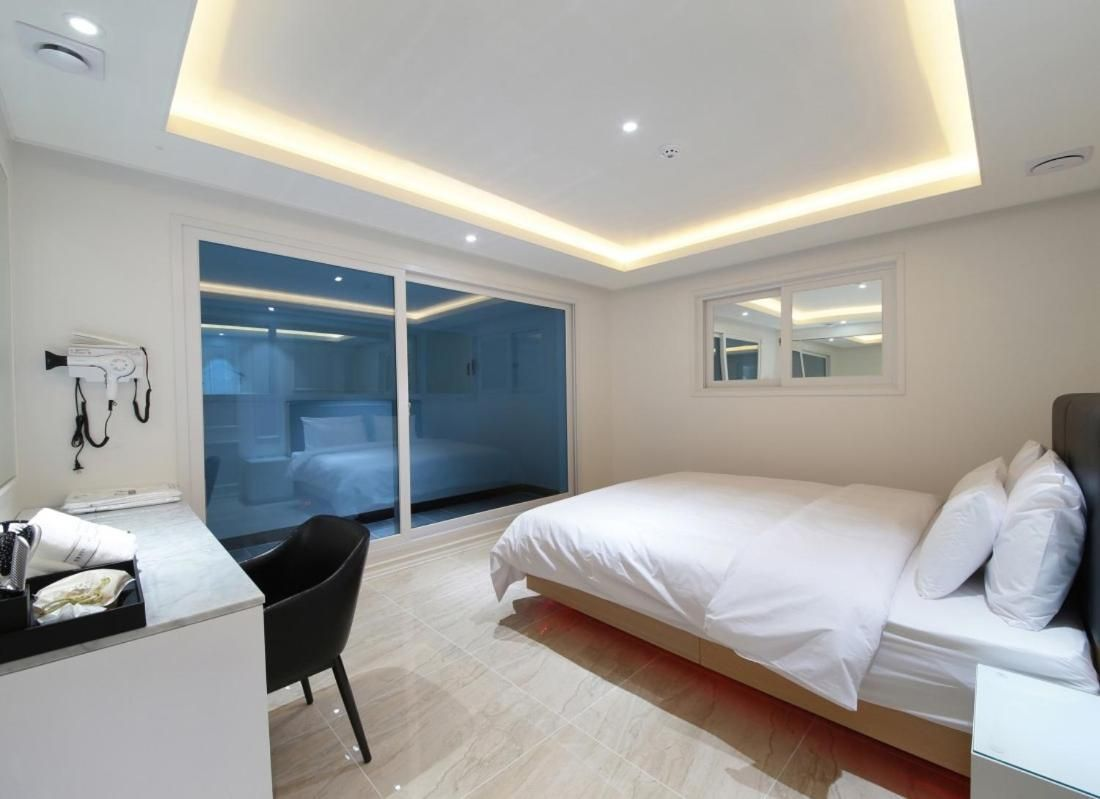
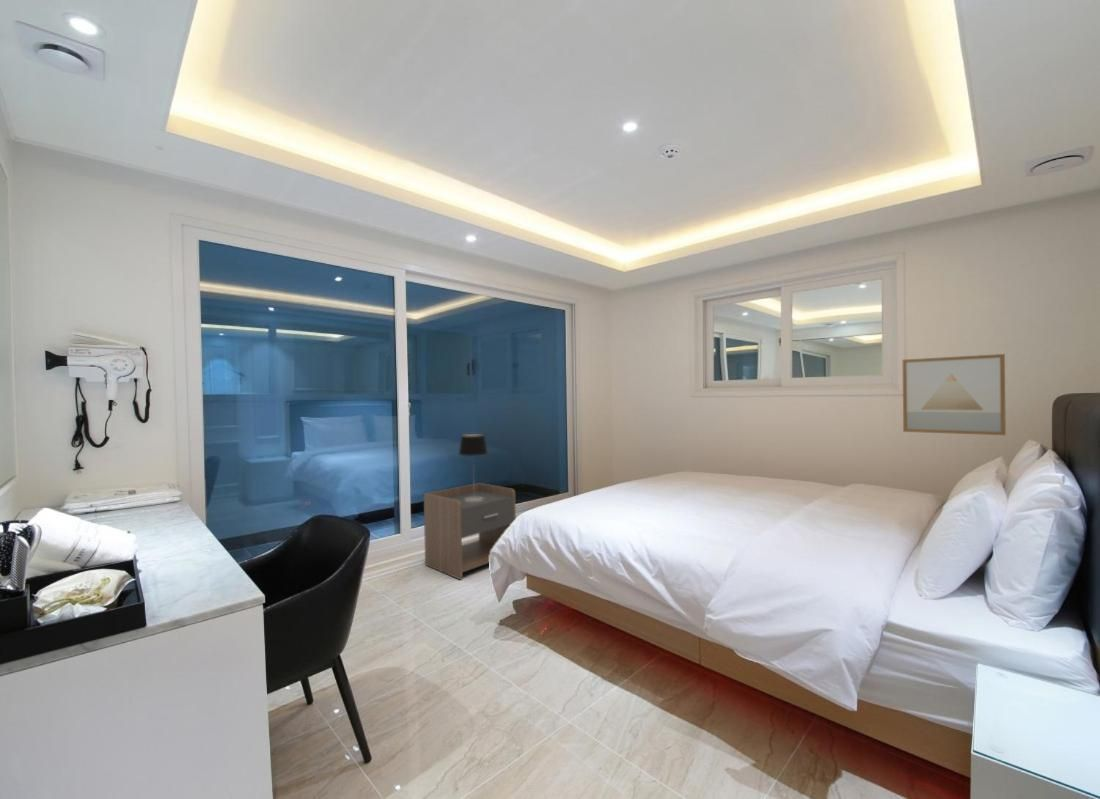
+ table lamp [458,433,489,502]
+ nightstand [423,482,517,580]
+ wall art [902,353,1007,436]
